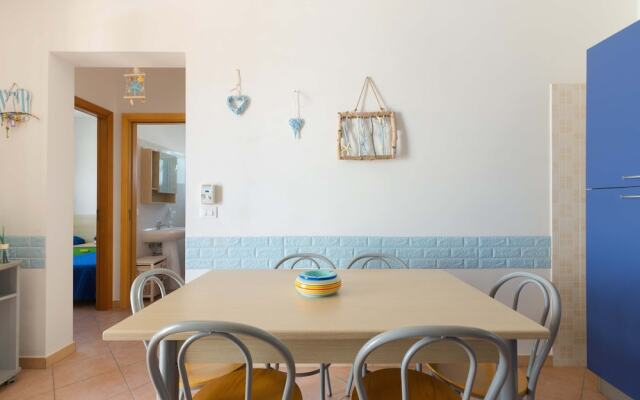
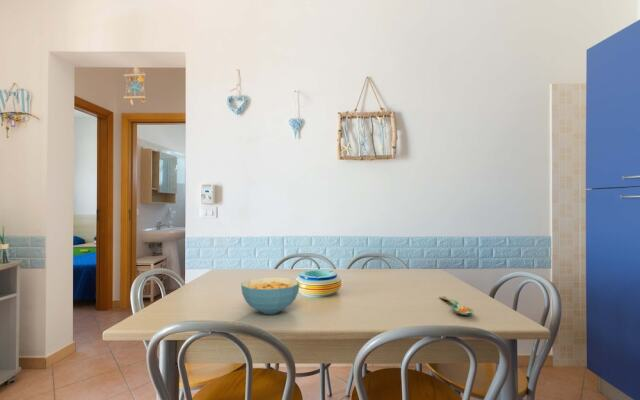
+ spoon [438,295,475,316]
+ cereal bowl [240,276,300,315]
